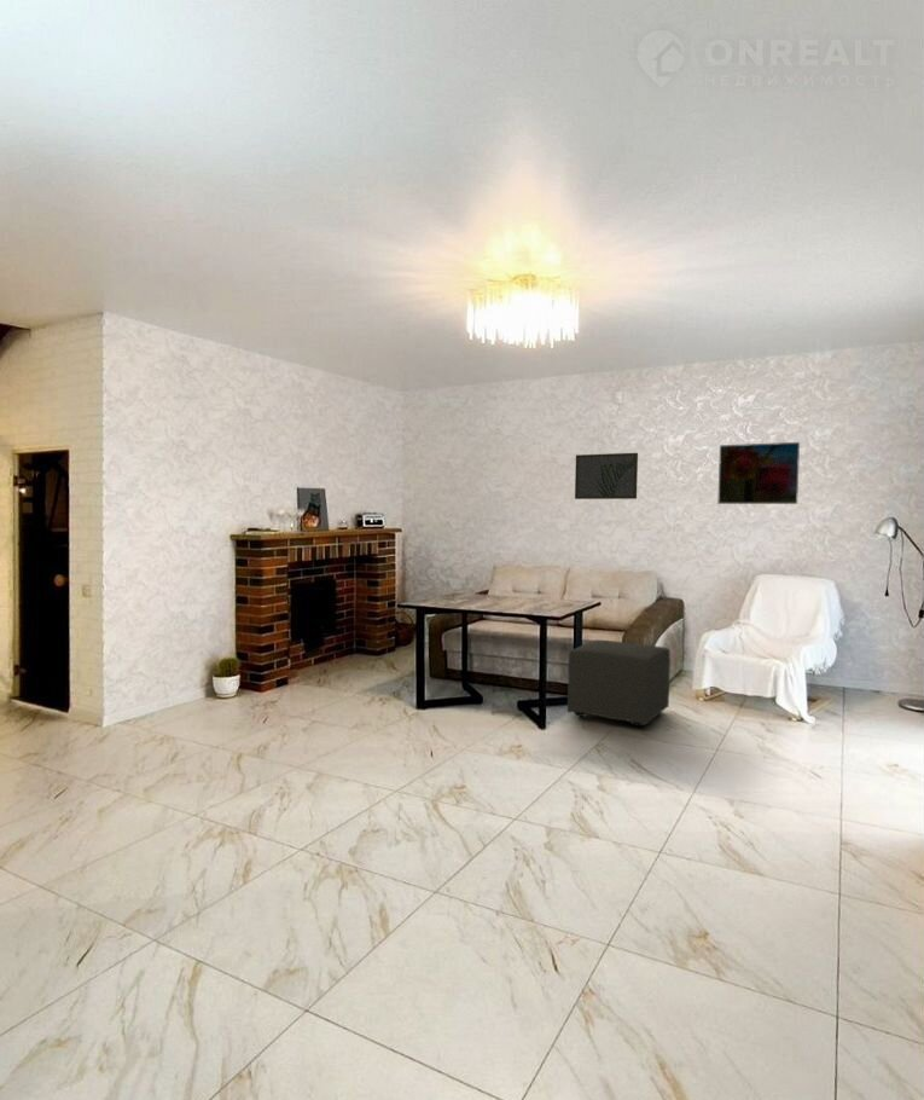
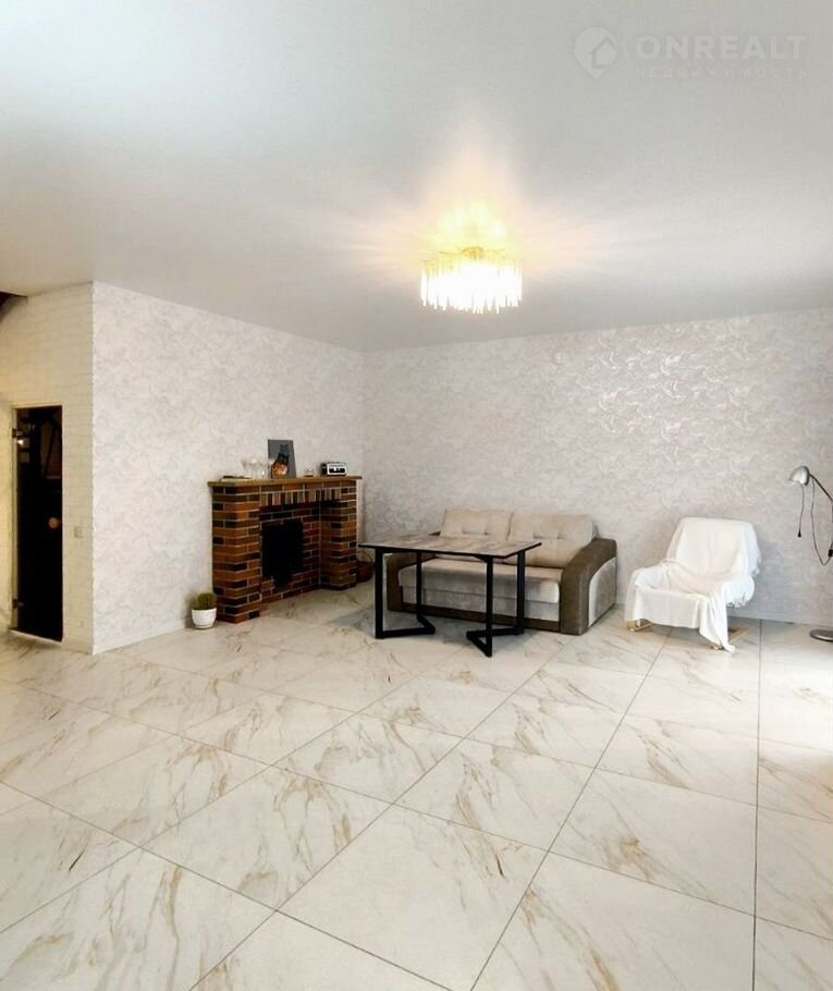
- wall art [574,452,639,500]
- ottoman [566,639,672,728]
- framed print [716,441,801,505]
